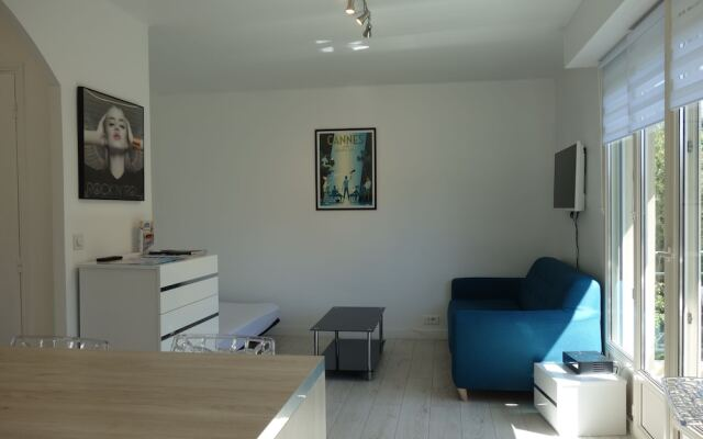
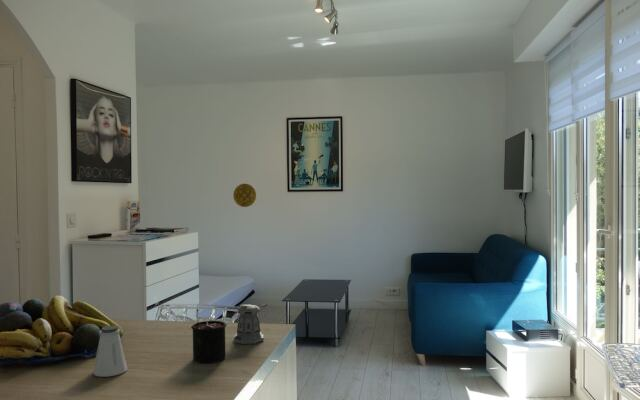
+ saltshaker [92,326,128,378]
+ fruit bowl [0,295,124,366]
+ medallion [232,183,257,208]
+ candle [190,308,227,364]
+ pepper shaker [233,303,268,345]
